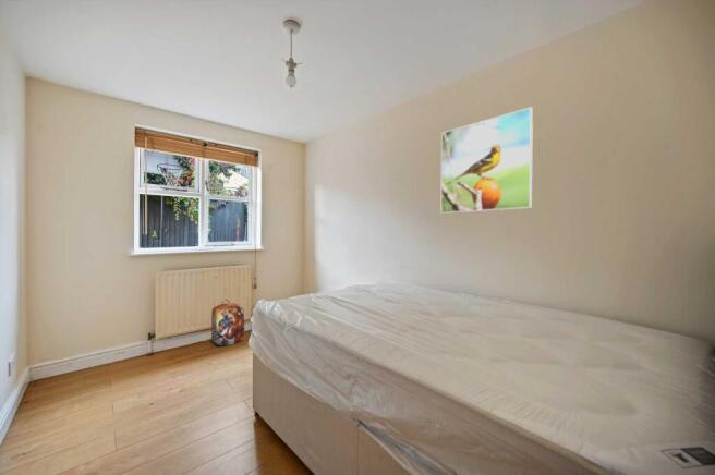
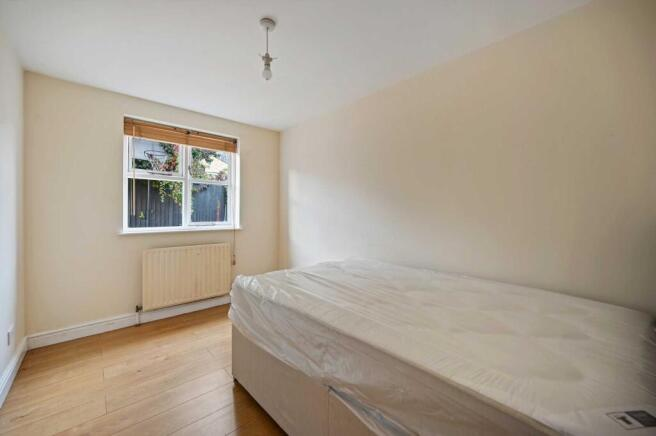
- backpack [210,299,246,346]
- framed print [440,106,534,215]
